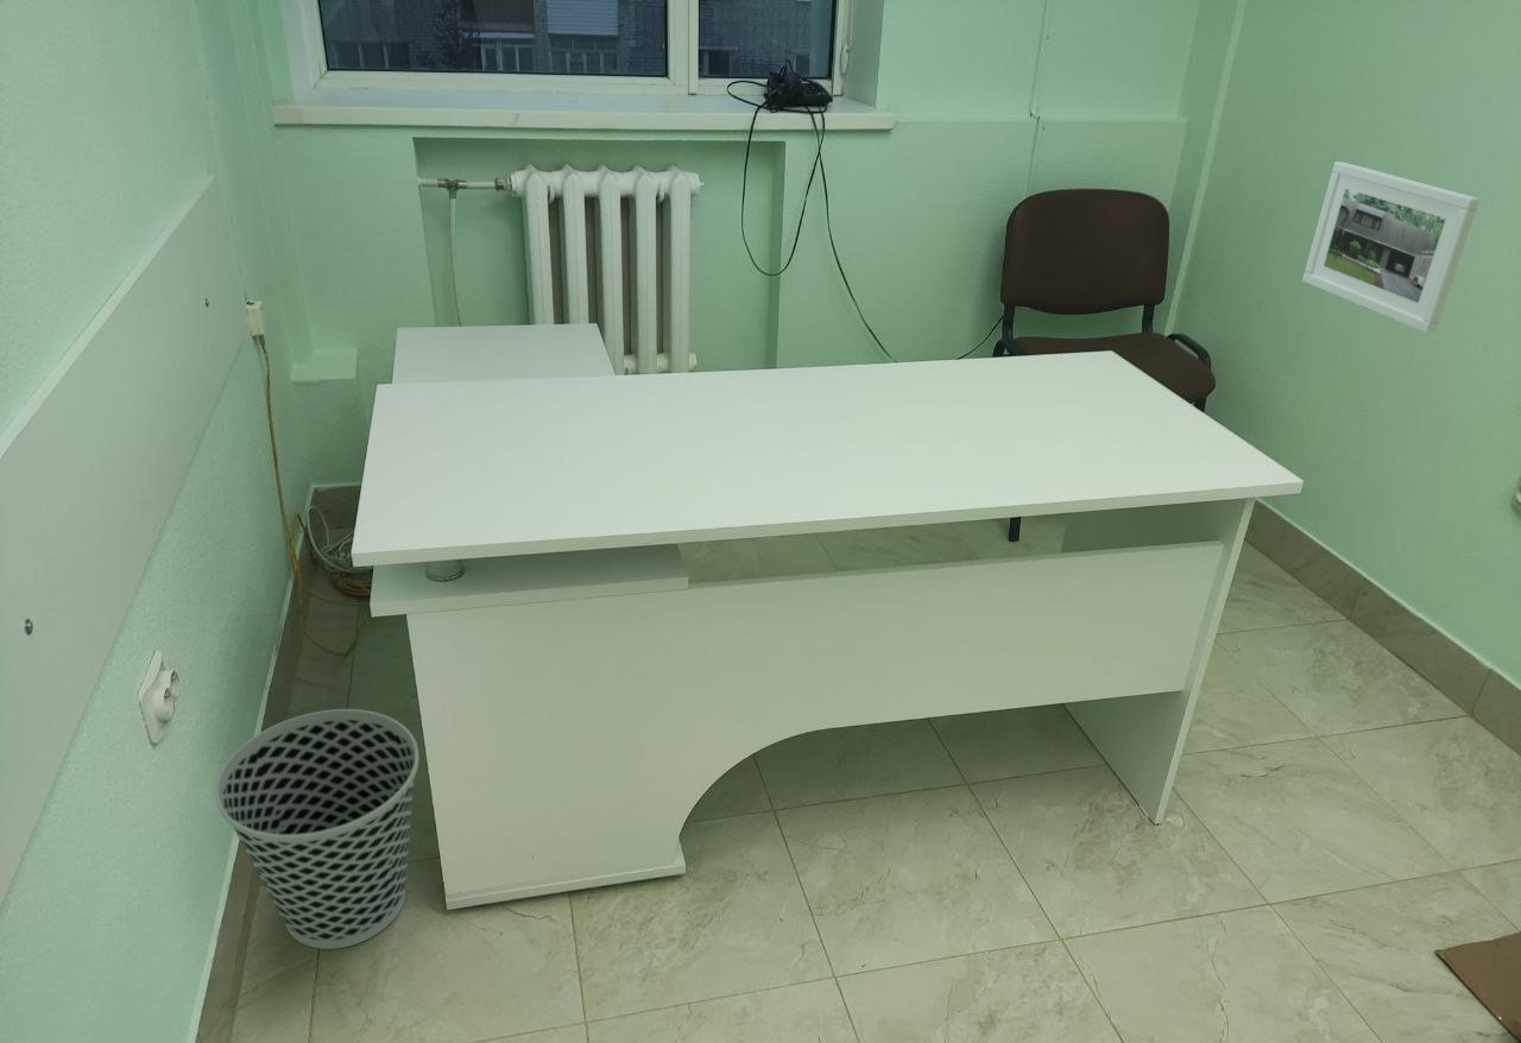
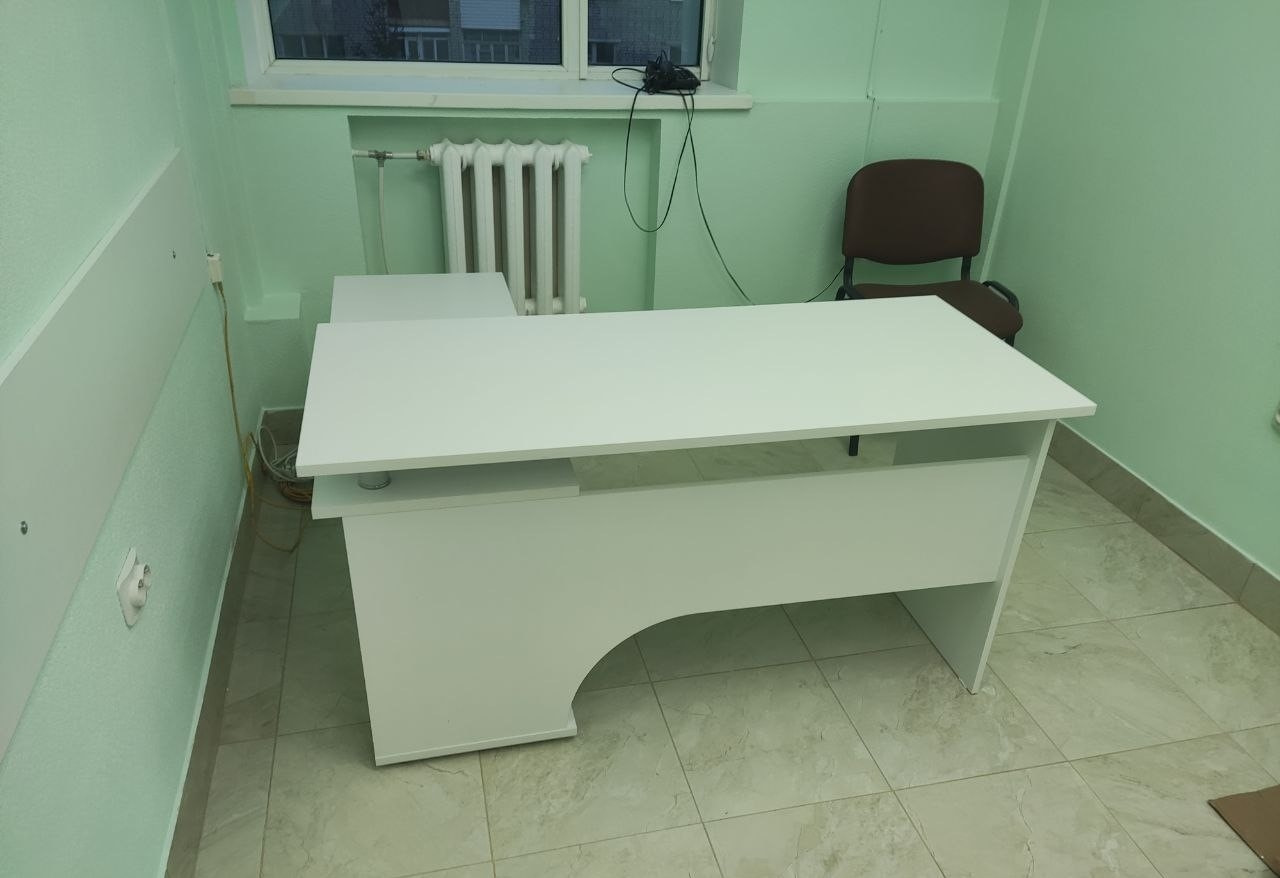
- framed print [1301,160,1481,334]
- wastebasket [214,708,419,950]
